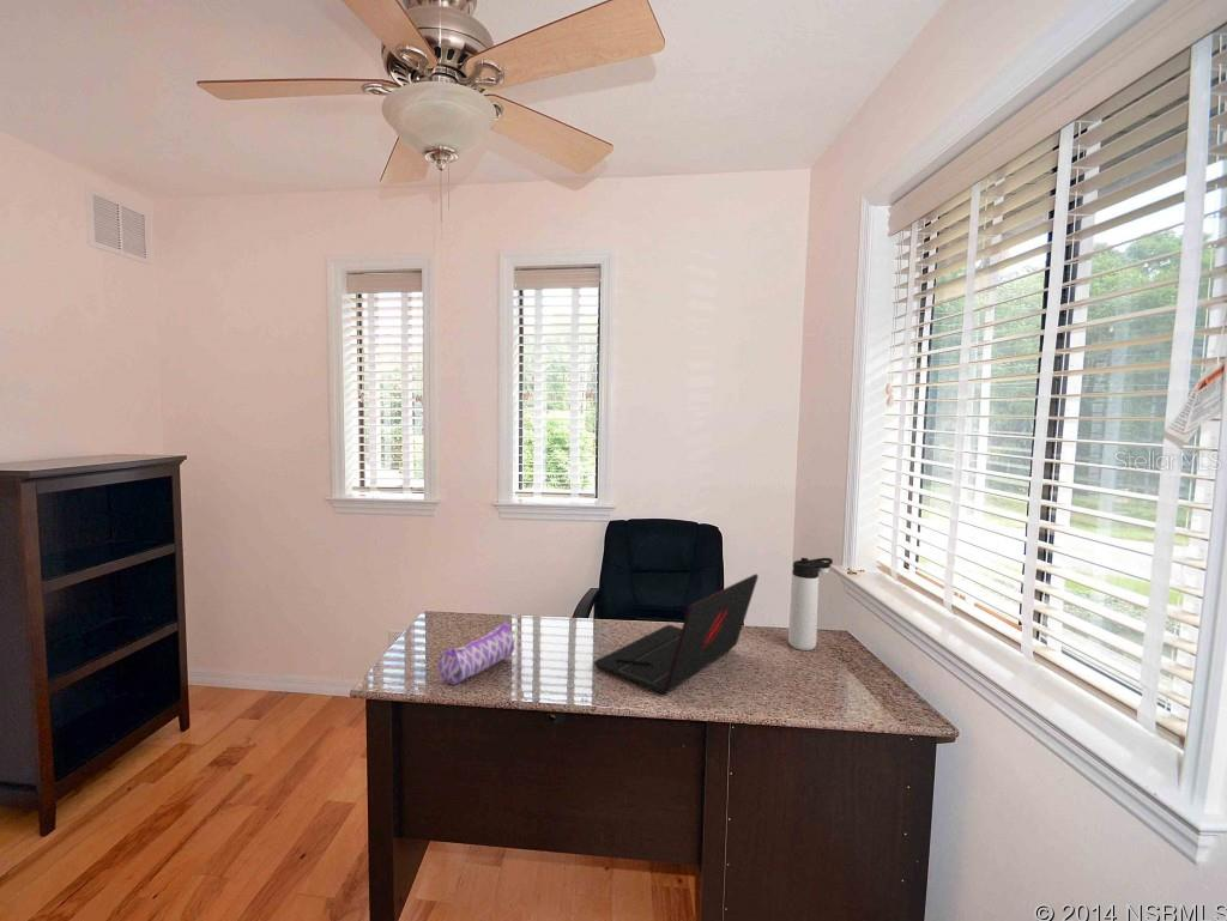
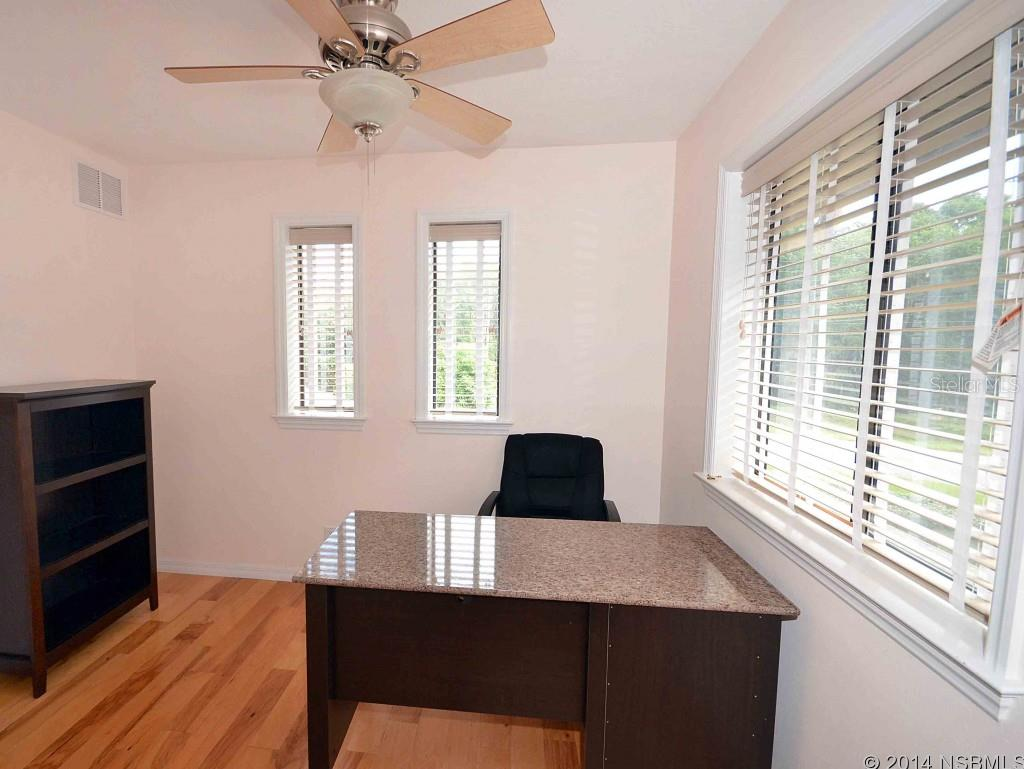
- laptop [592,572,760,696]
- pencil case [437,623,515,685]
- thermos bottle [787,557,834,652]
